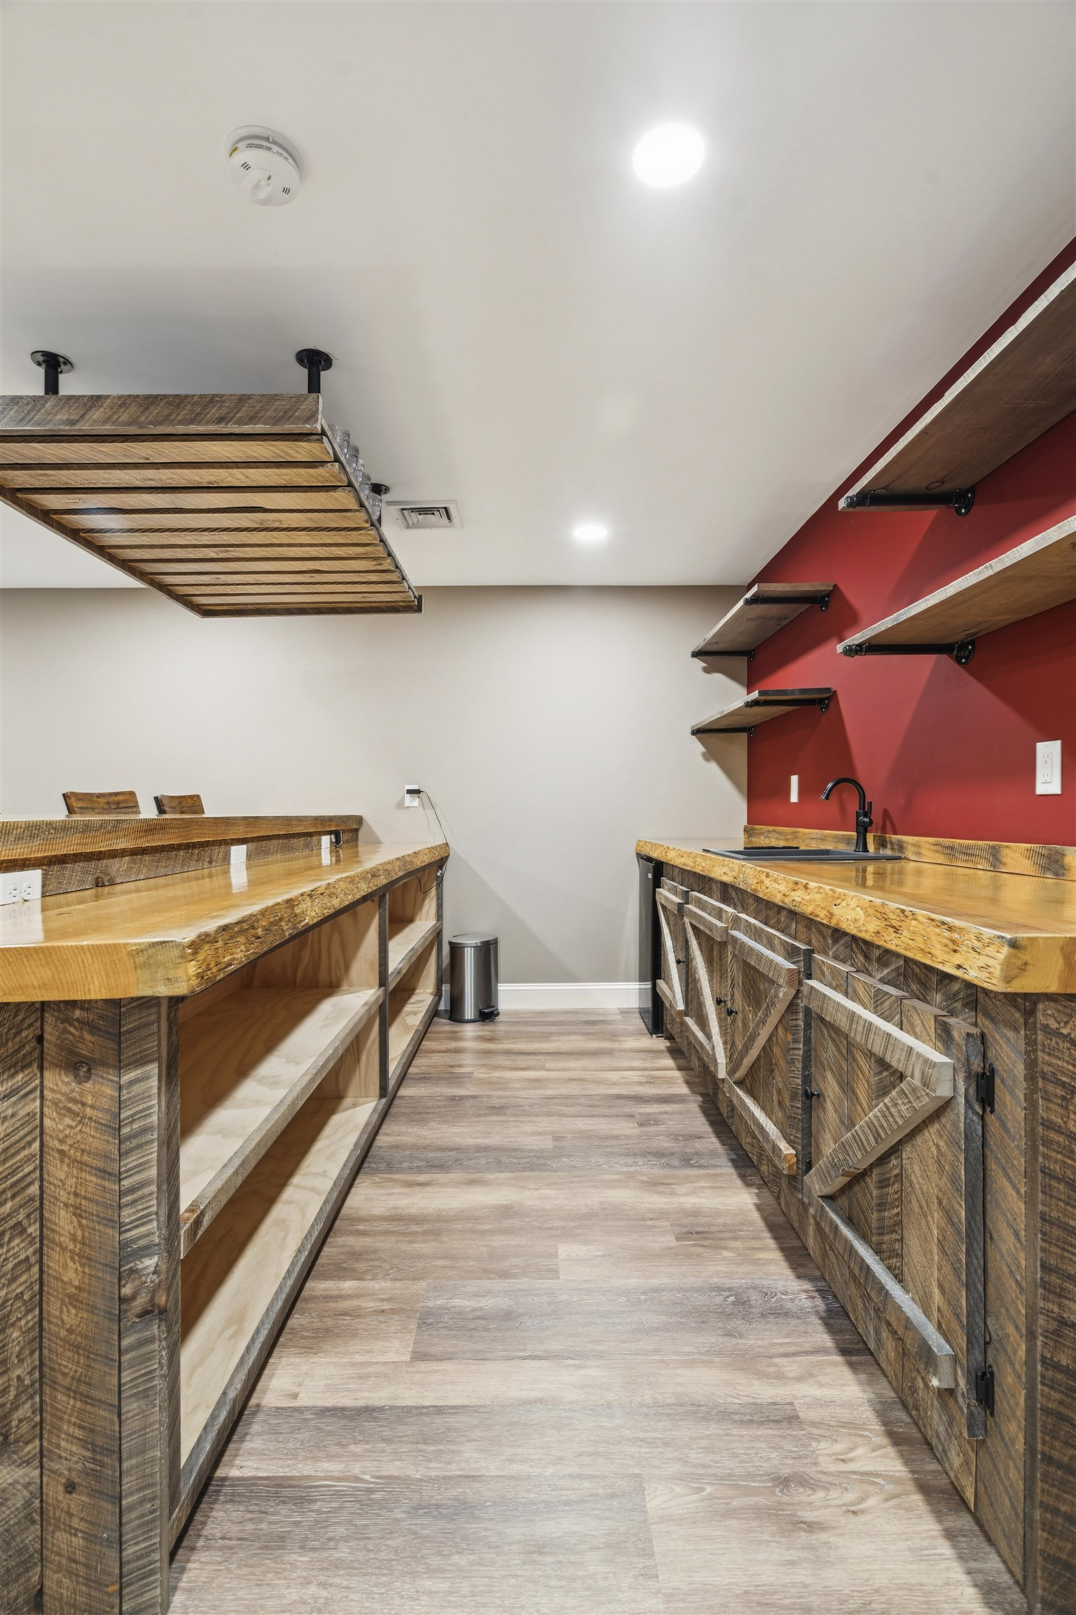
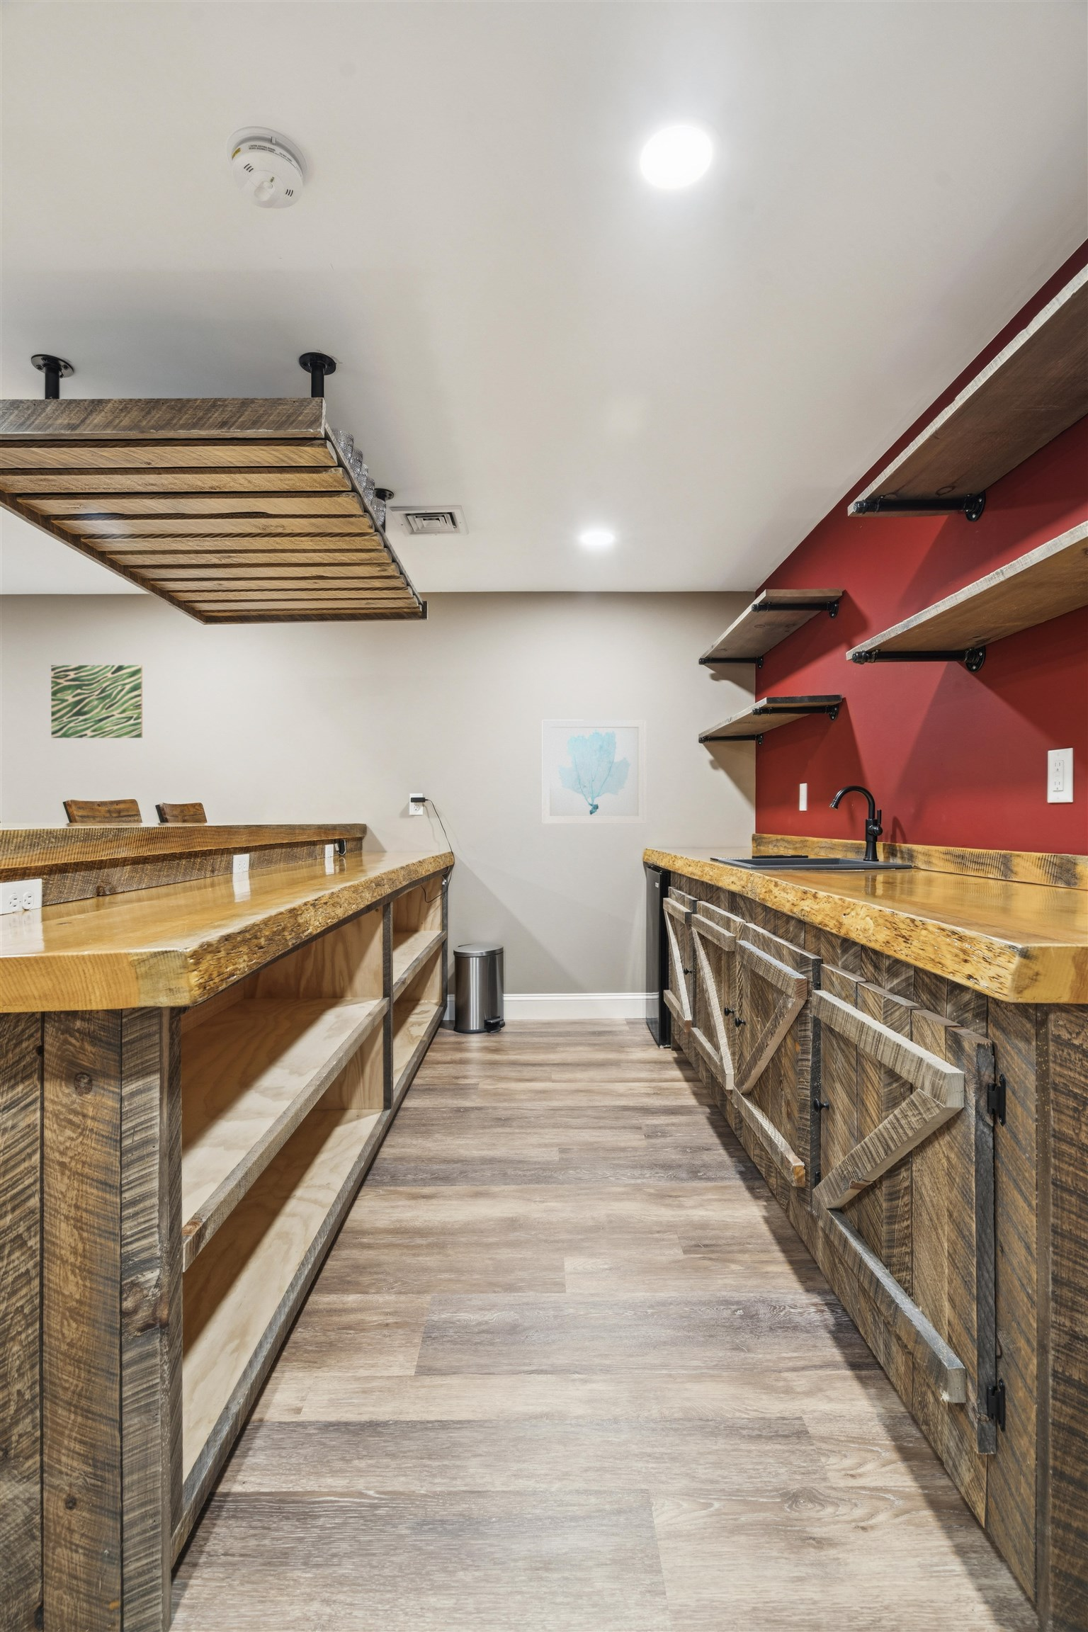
+ wall art [50,664,143,738]
+ wall art [542,719,647,824]
